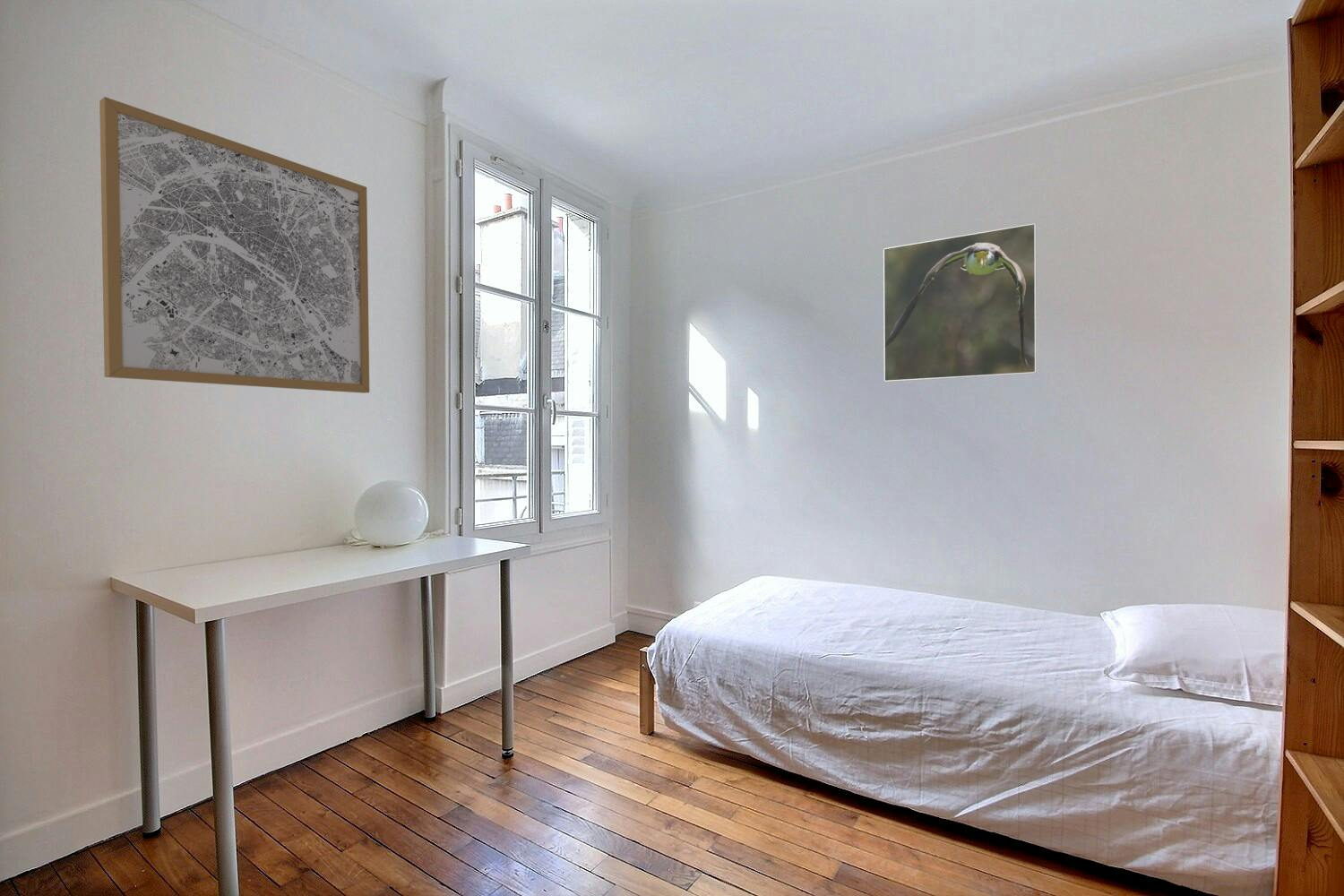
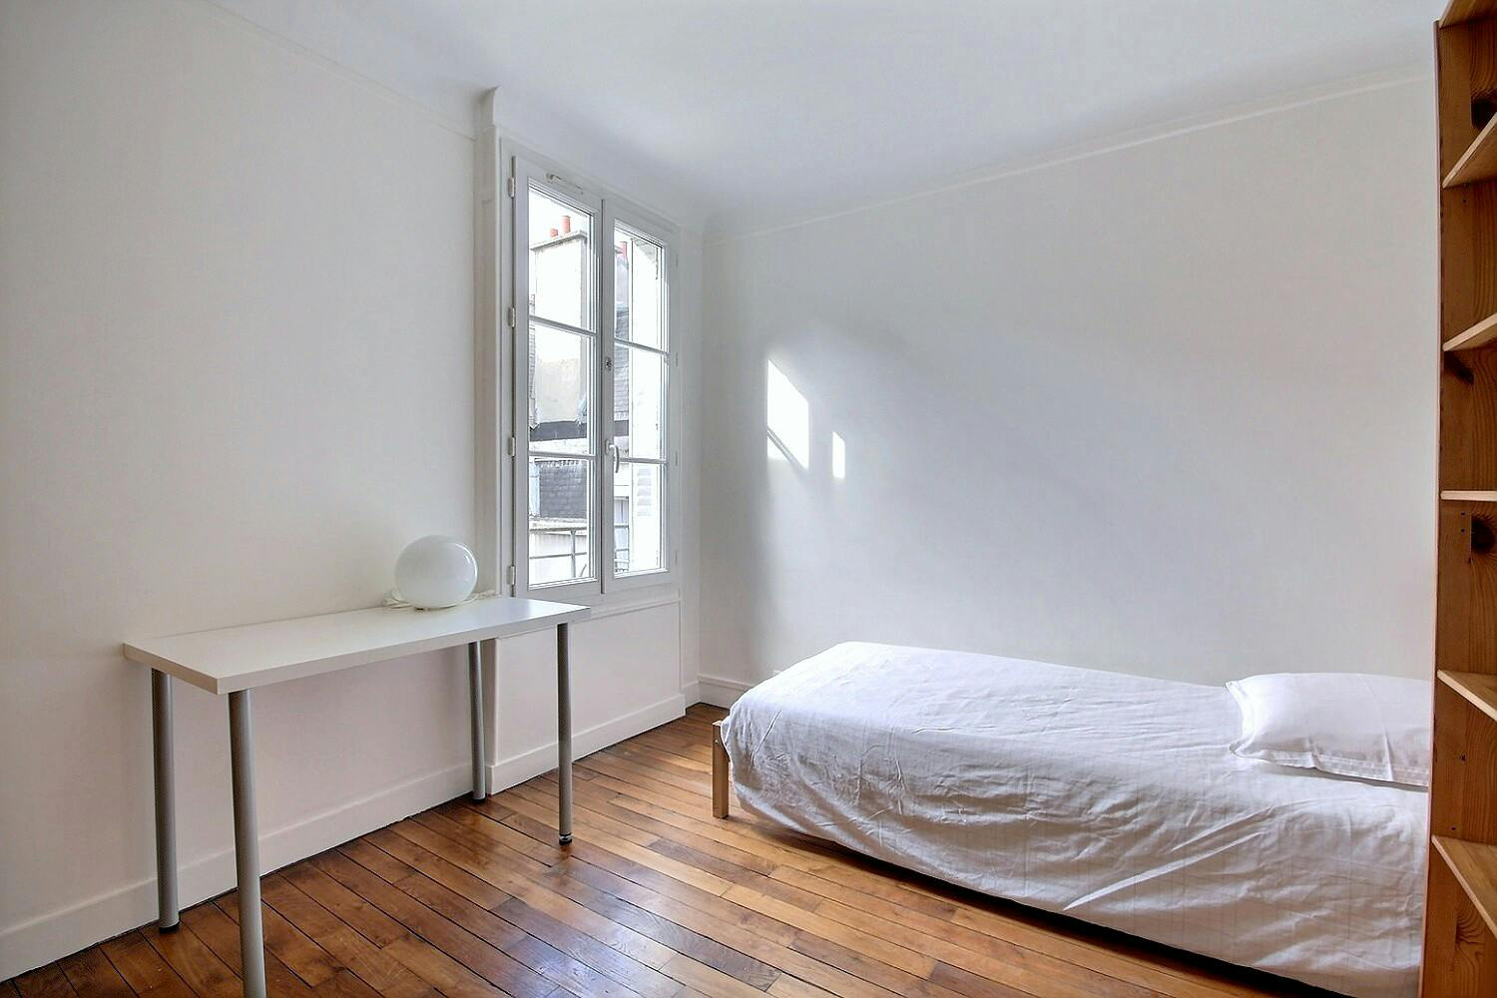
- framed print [883,222,1038,383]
- wall art [99,96,370,394]
